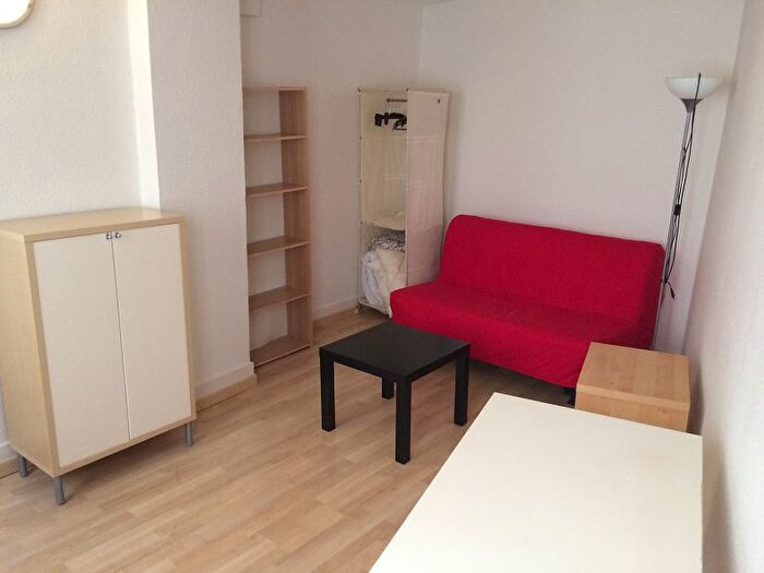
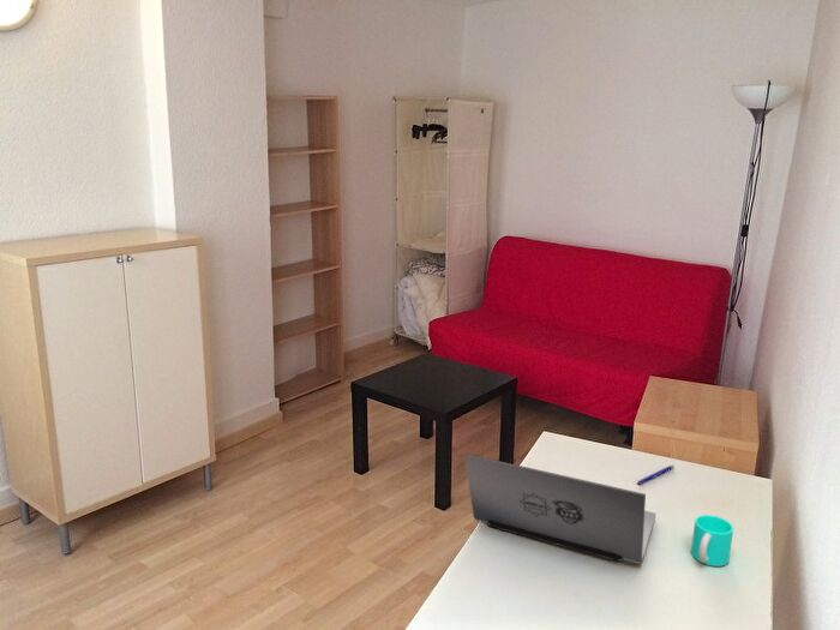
+ pen [636,463,676,486]
+ cup [690,514,734,568]
+ laptop [463,452,656,565]
